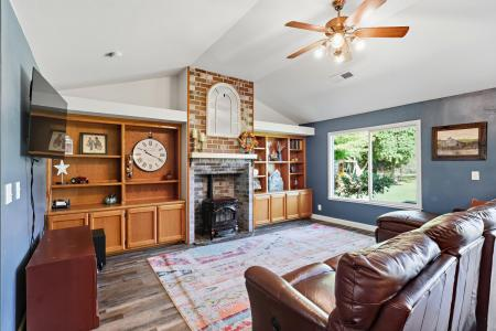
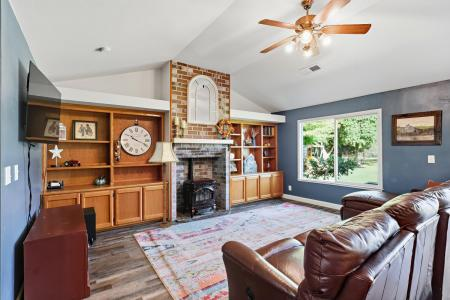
+ floor lamp [147,139,180,228]
